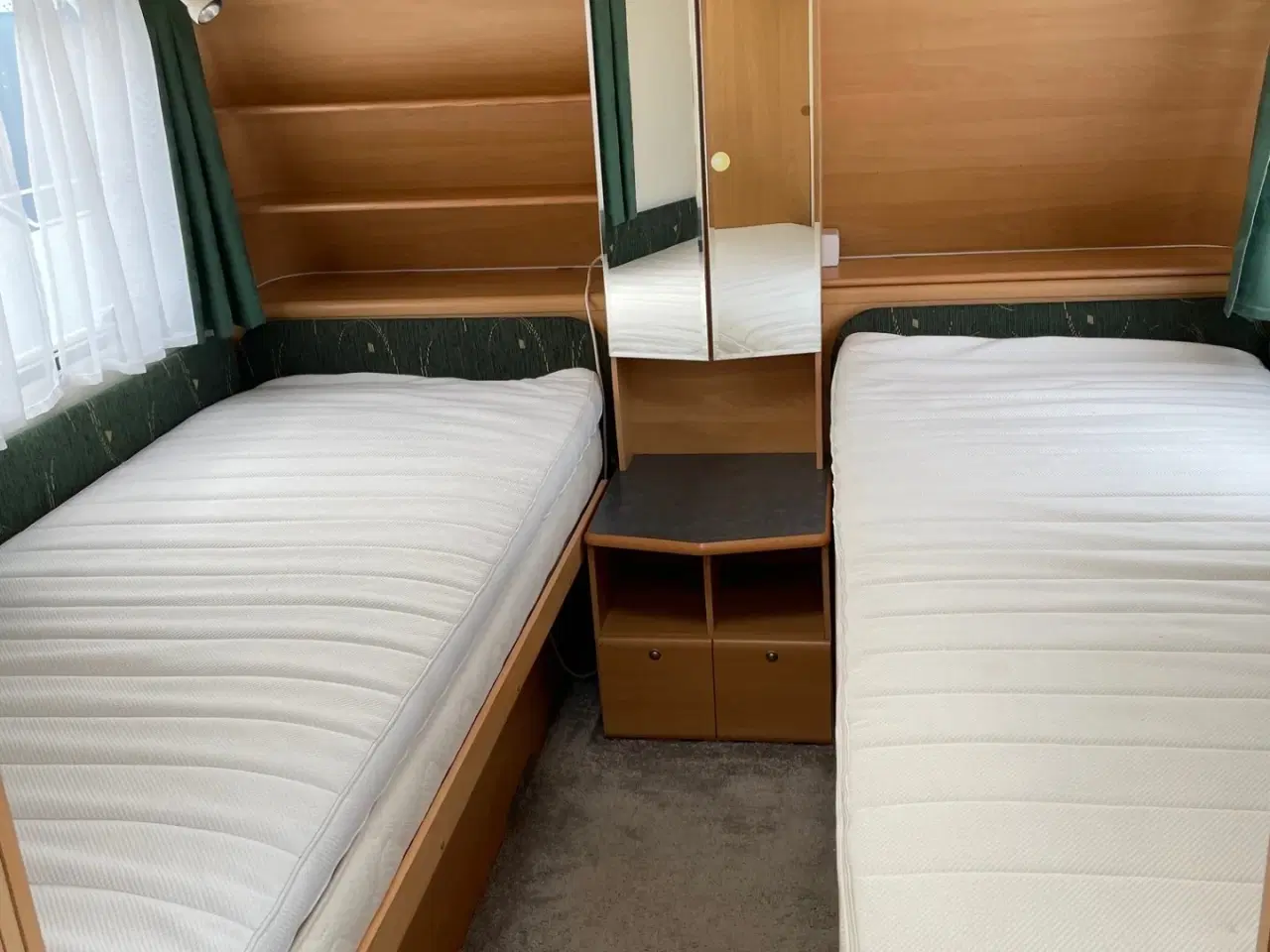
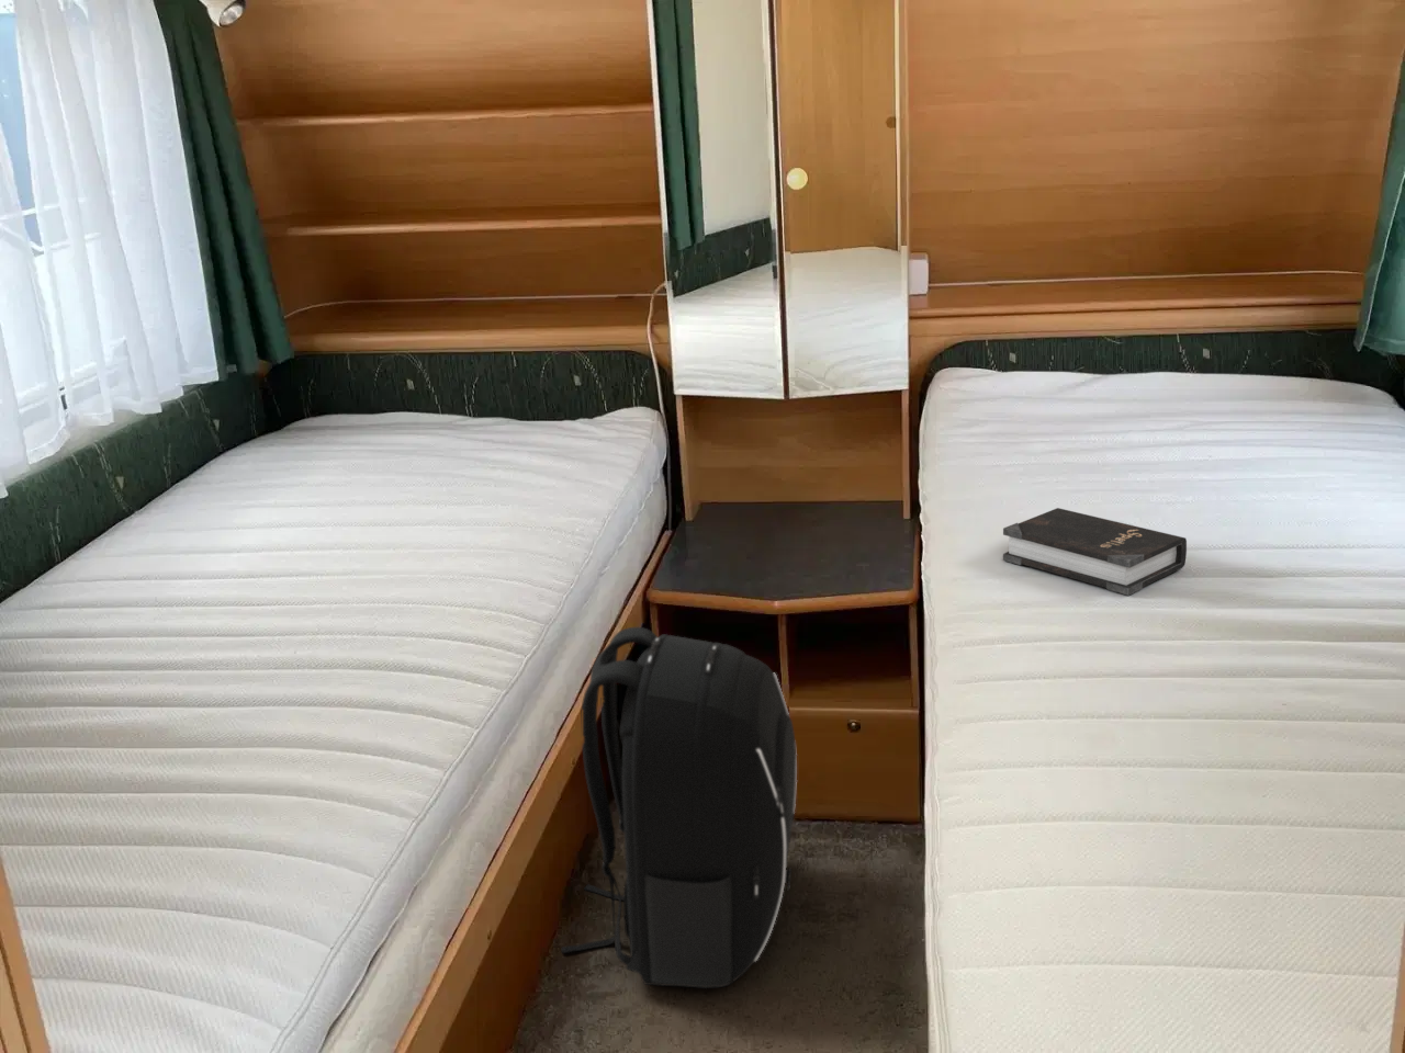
+ backpack [560,626,798,989]
+ hardback book [1002,507,1188,596]
